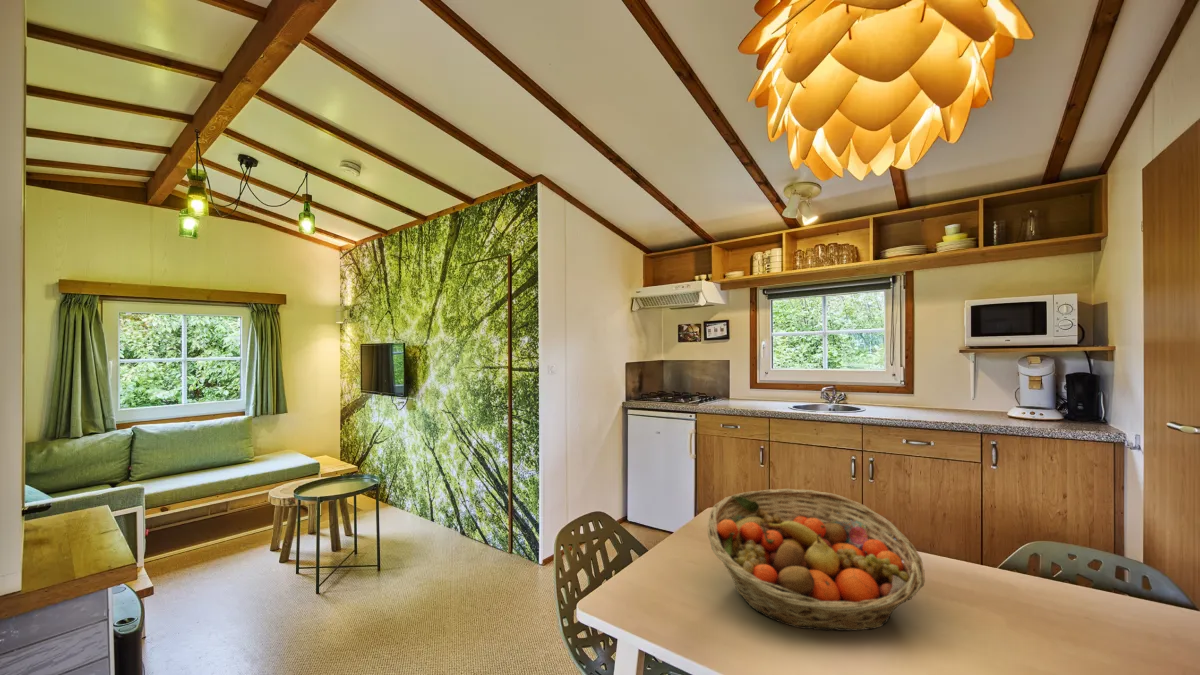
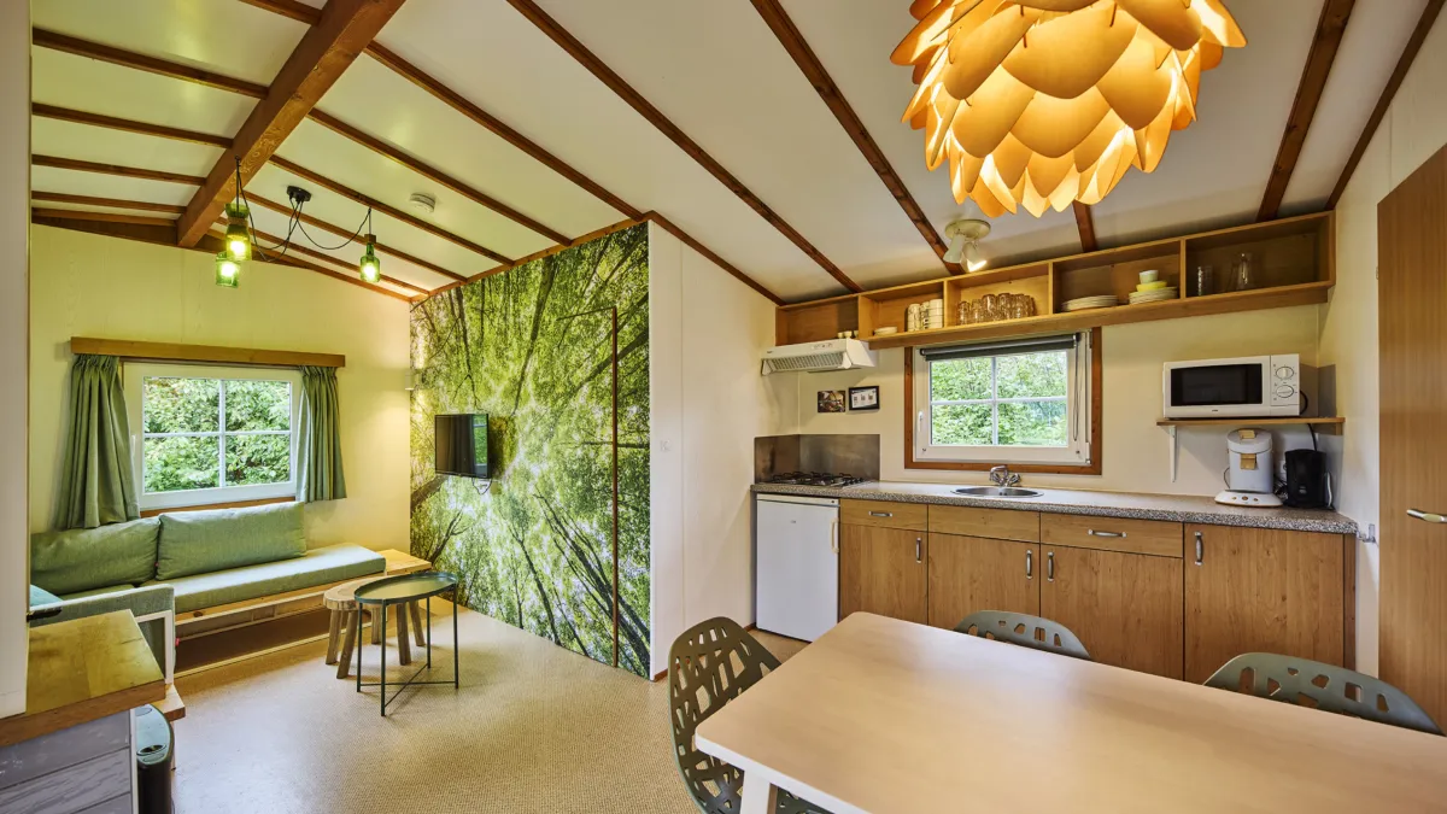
- fruit basket [707,488,926,632]
